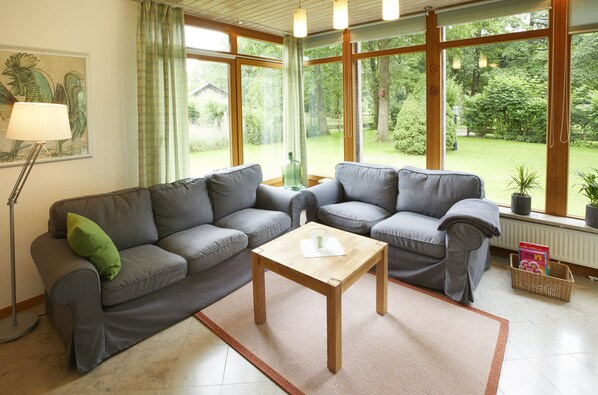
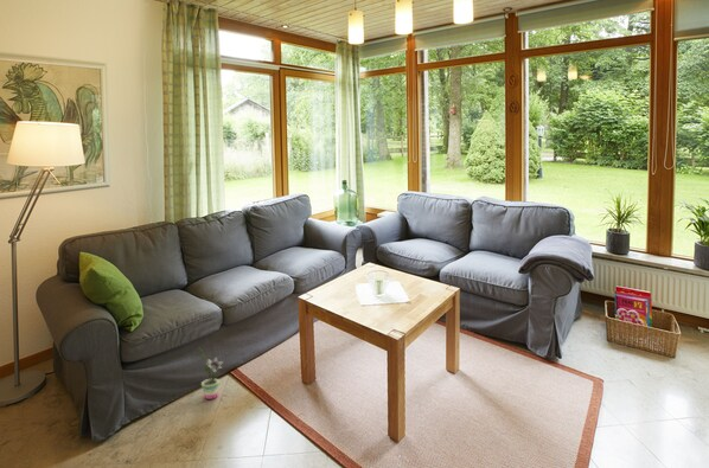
+ potted plant [197,346,224,400]
